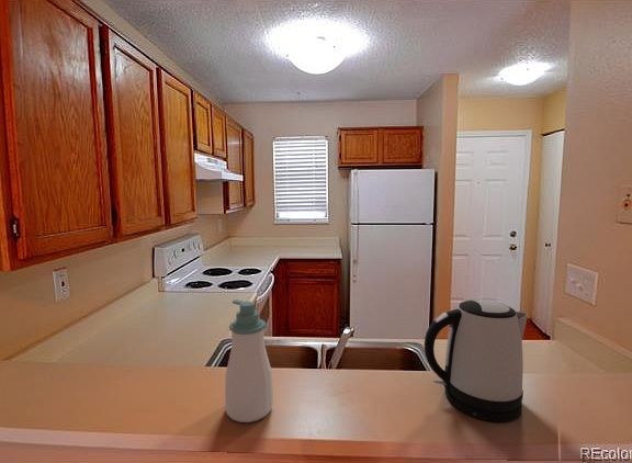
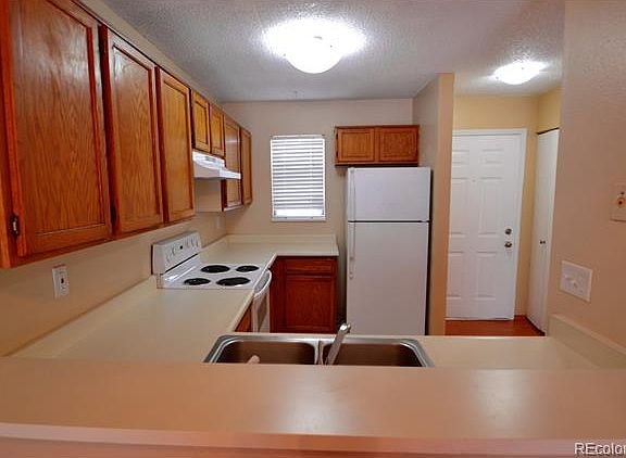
- kettle [424,298,529,424]
- soap bottle [224,298,274,424]
